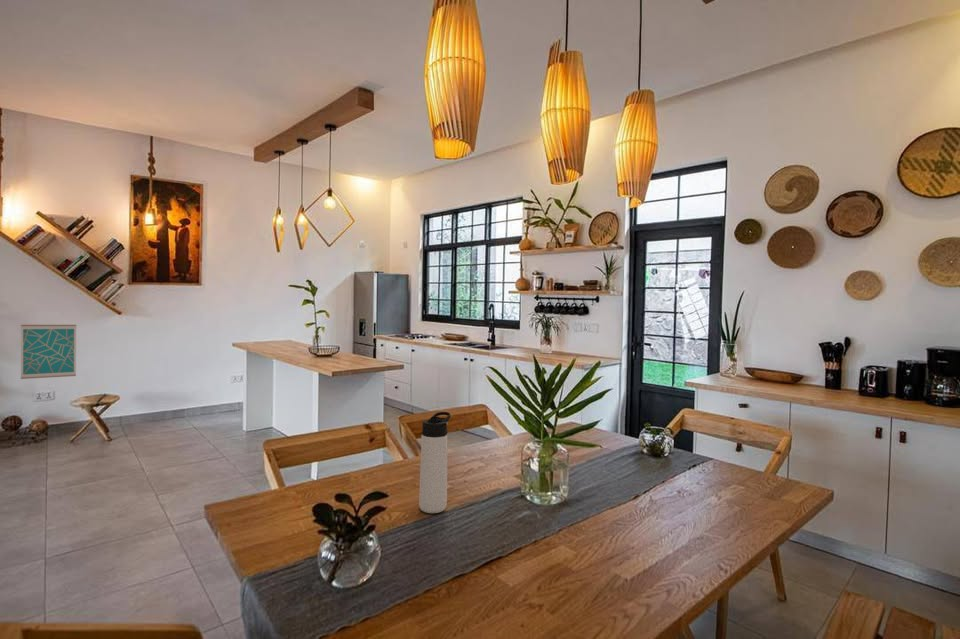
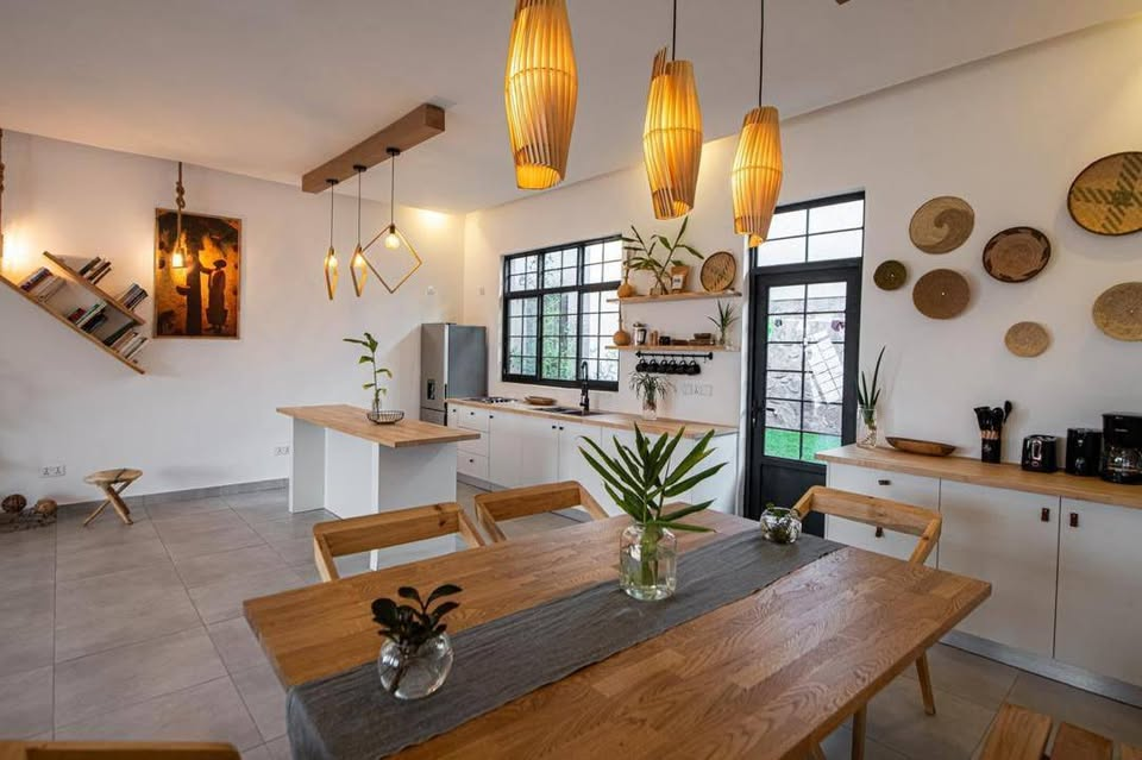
- thermos bottle [418,411,451,514]
- wall art [20,324,77,380]
